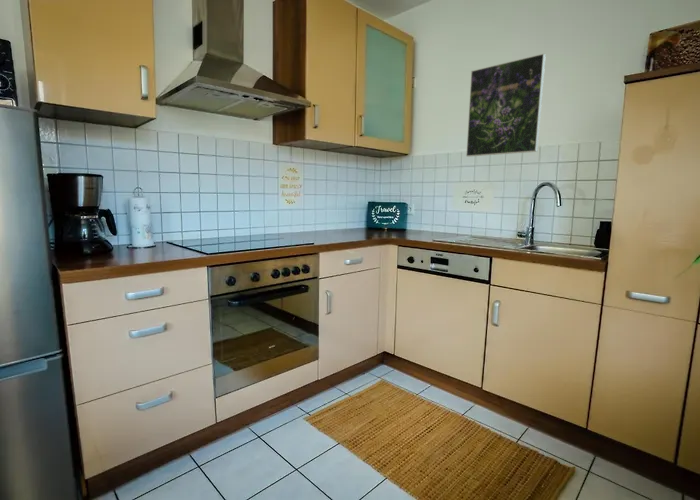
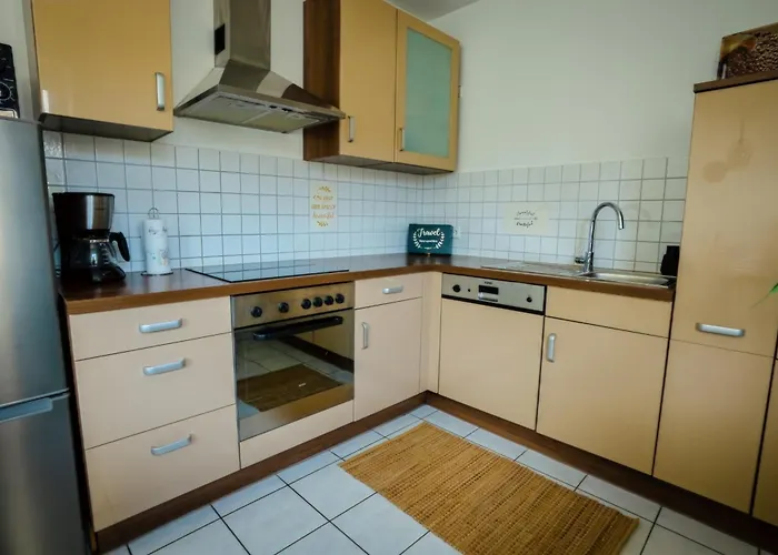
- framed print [465,53,547,158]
